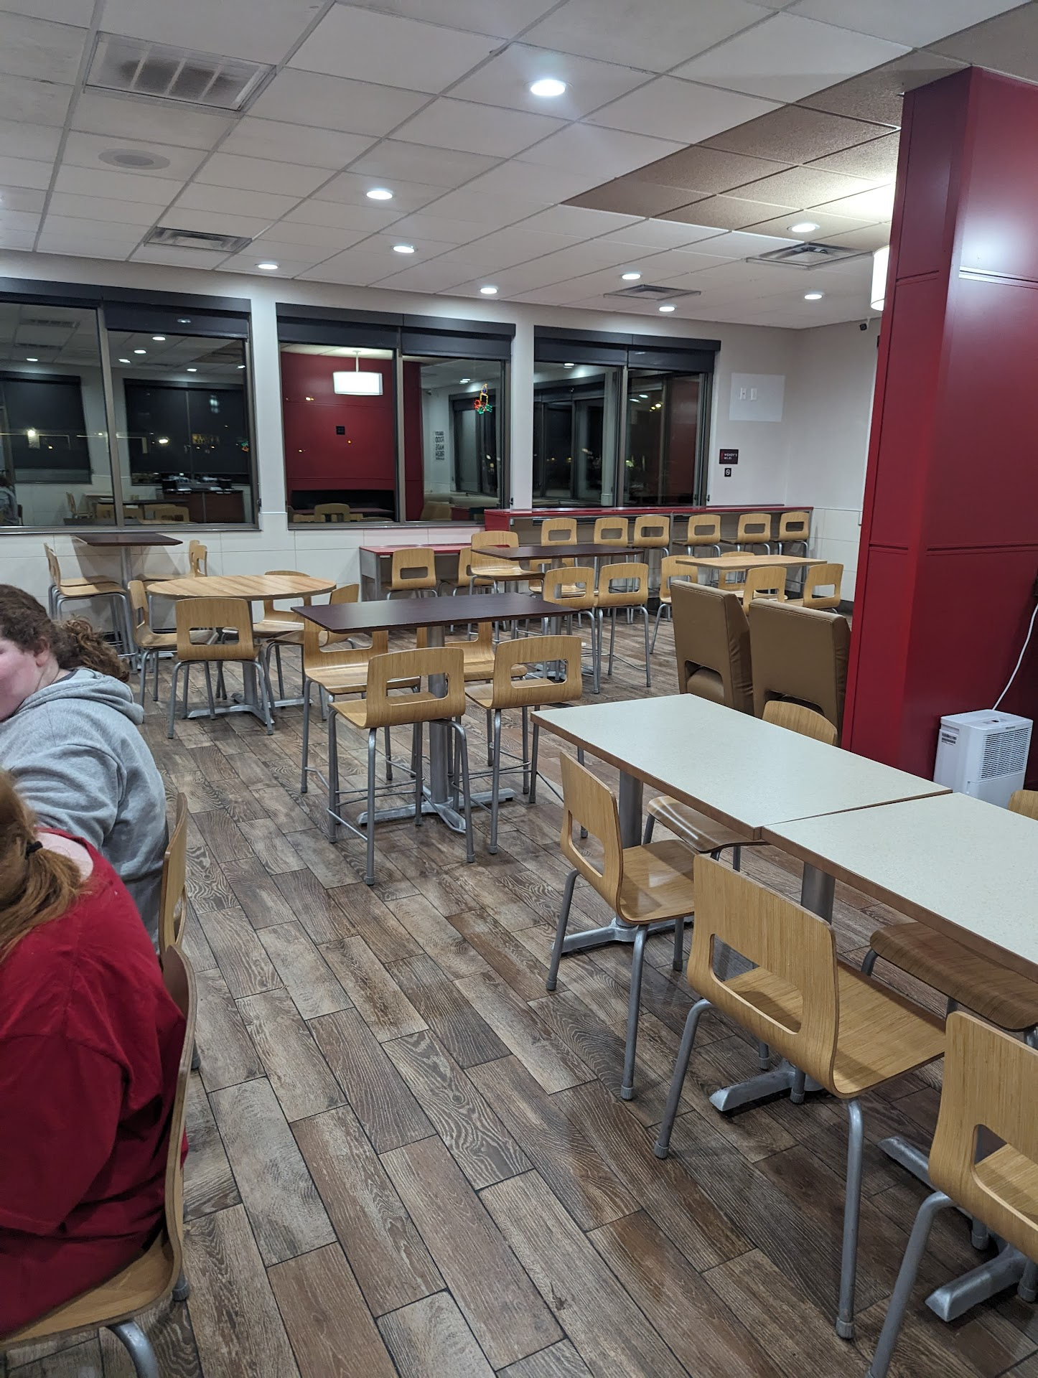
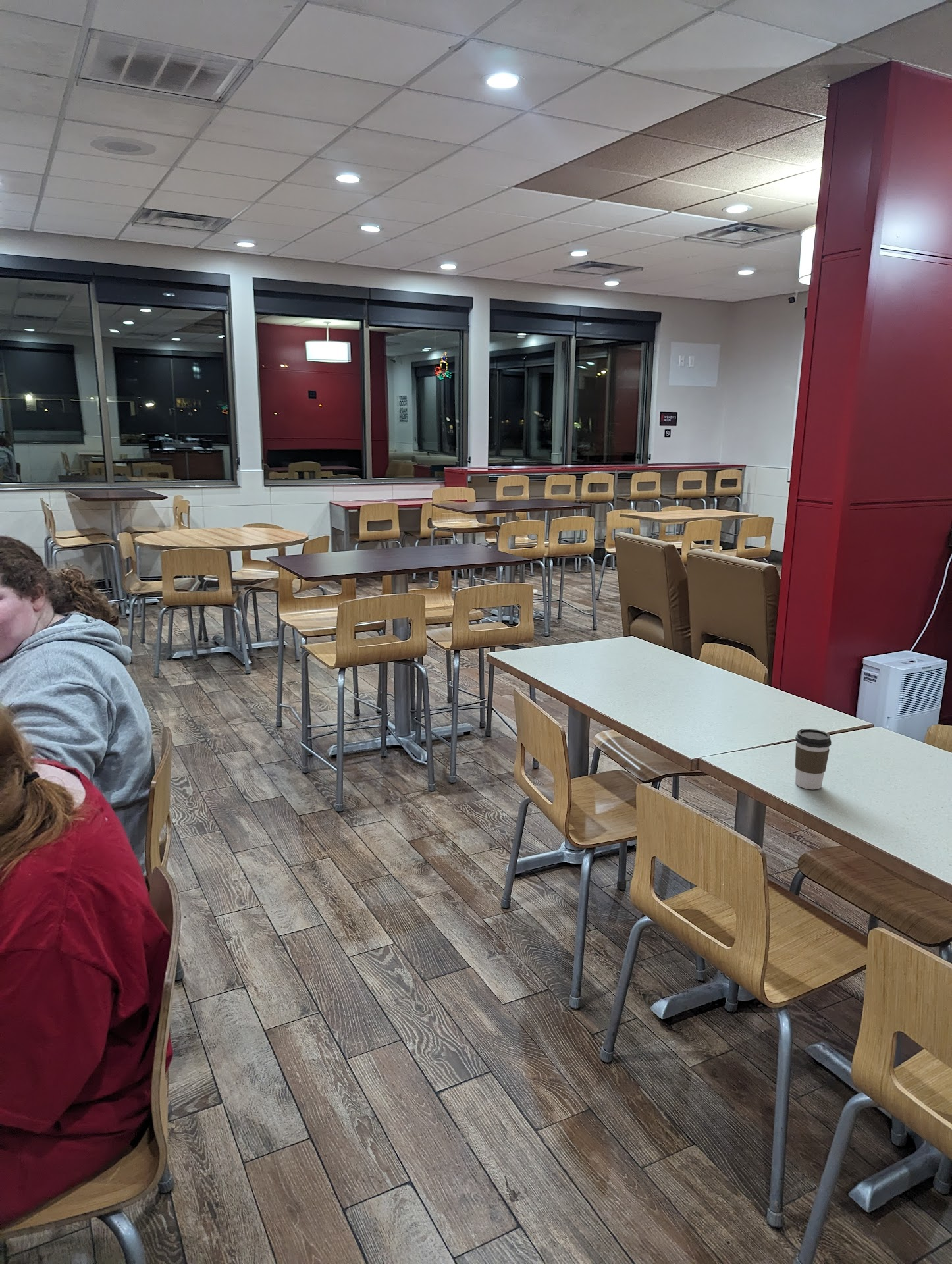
+ coffee cup [795,728,832,790]
